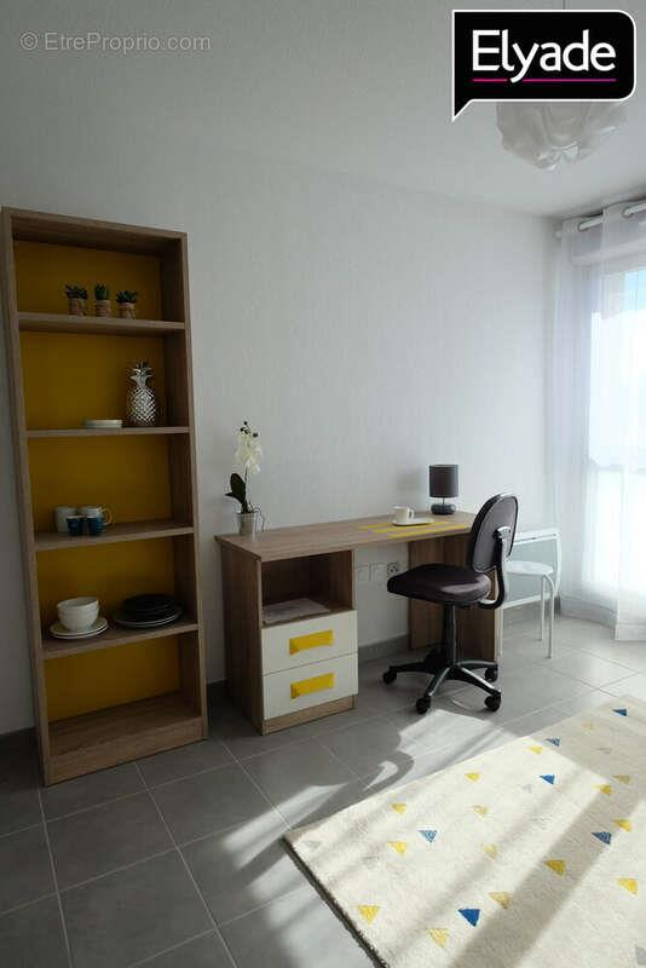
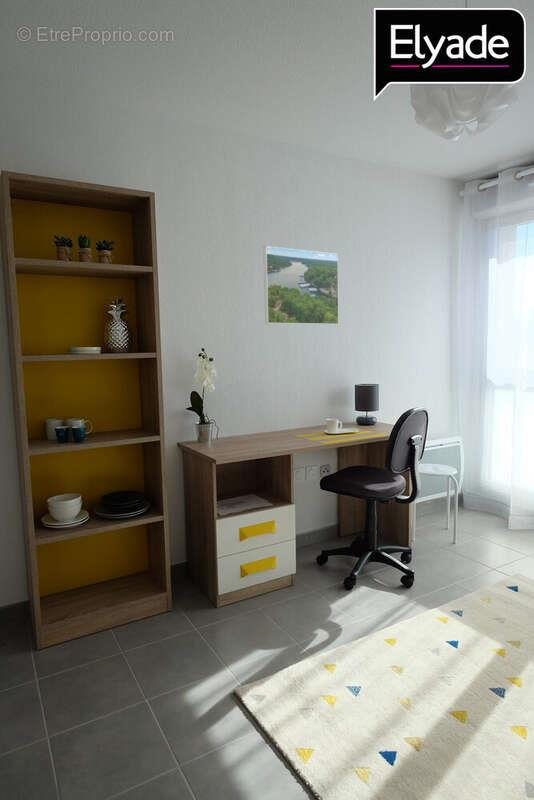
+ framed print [262,245,340,326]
